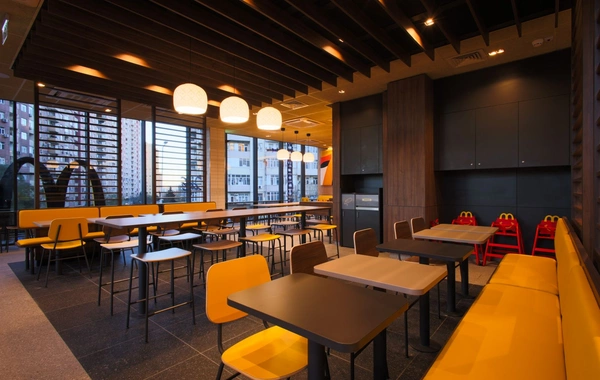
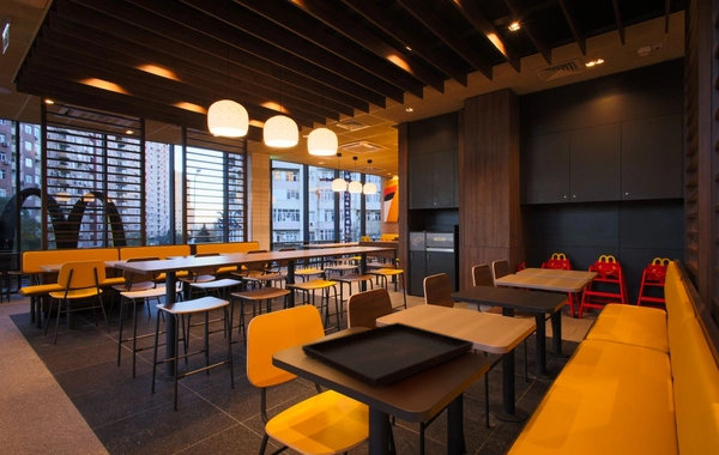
+ serving tray [301,321,475,390]
